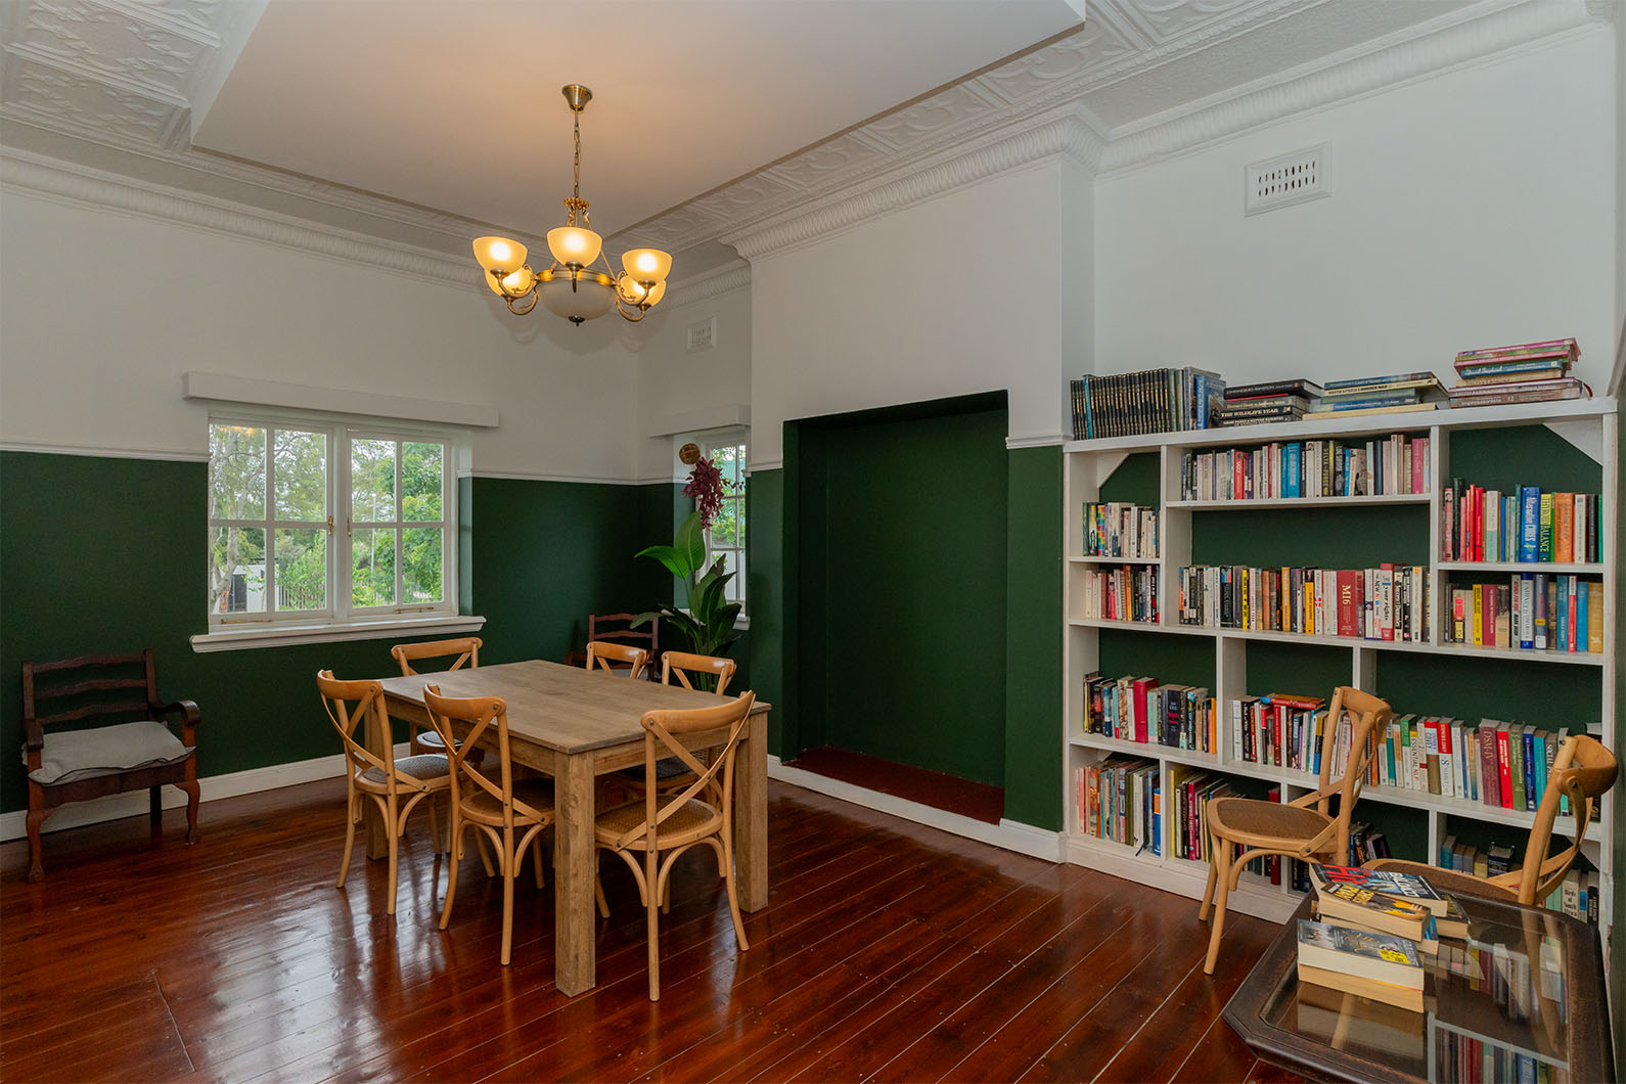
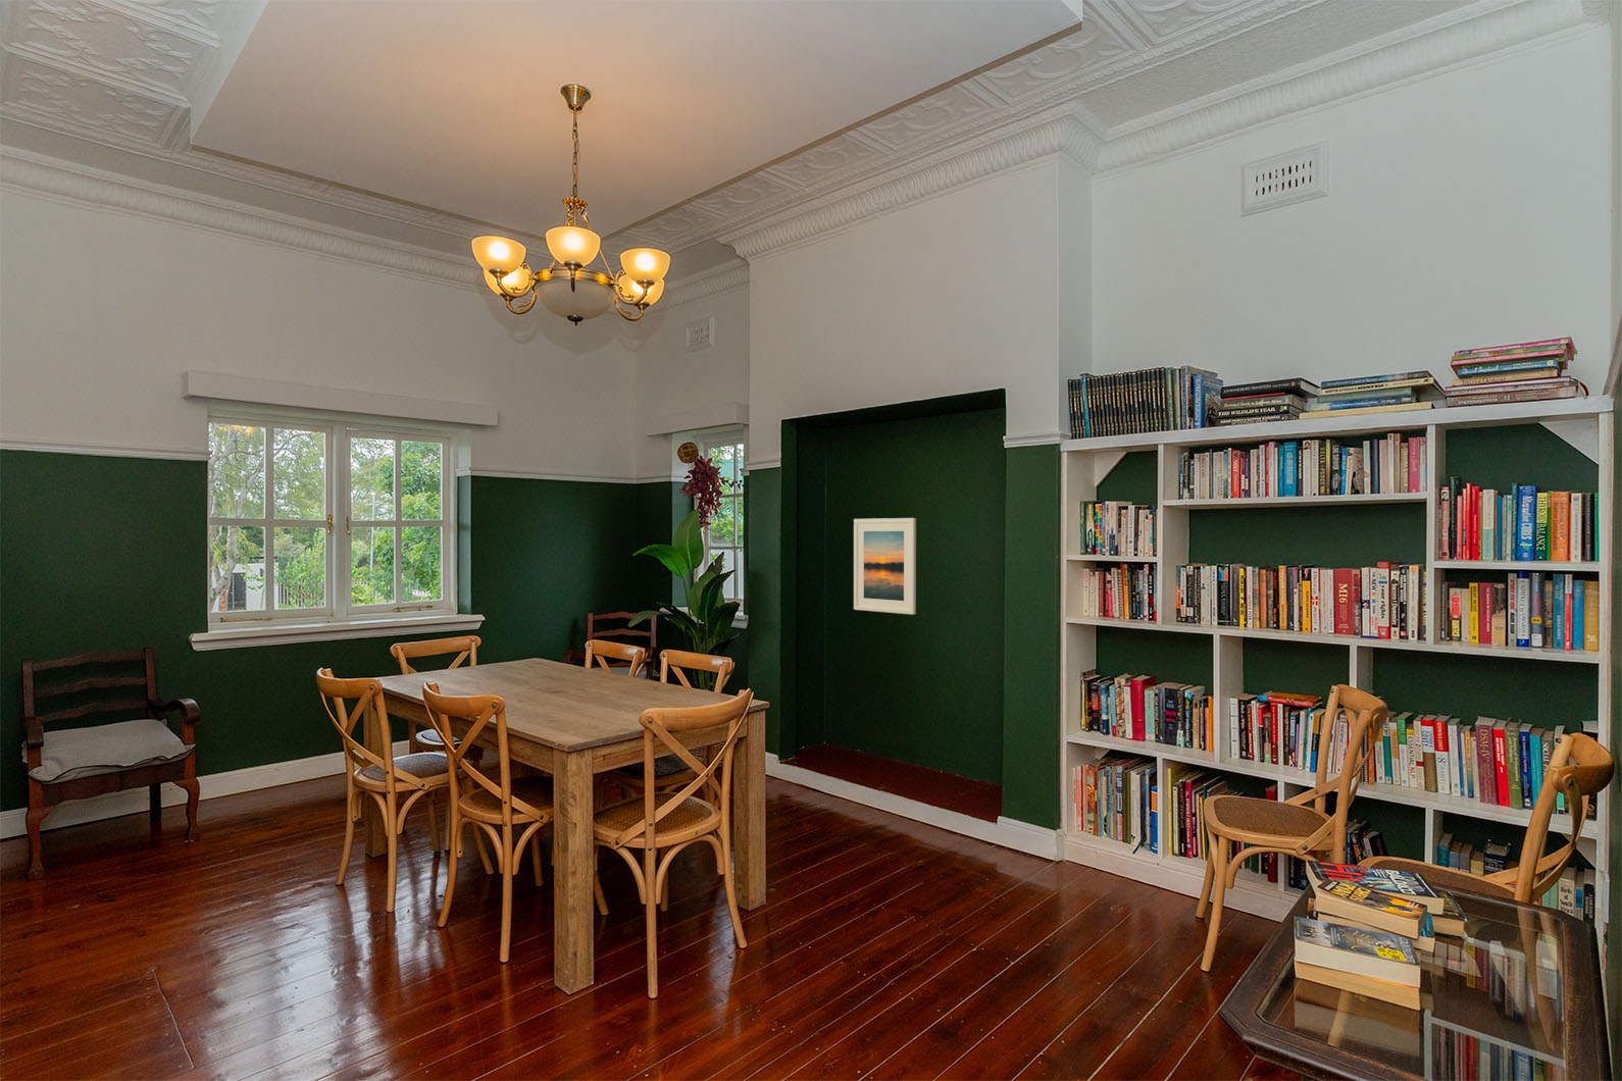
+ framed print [853,518,917,615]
